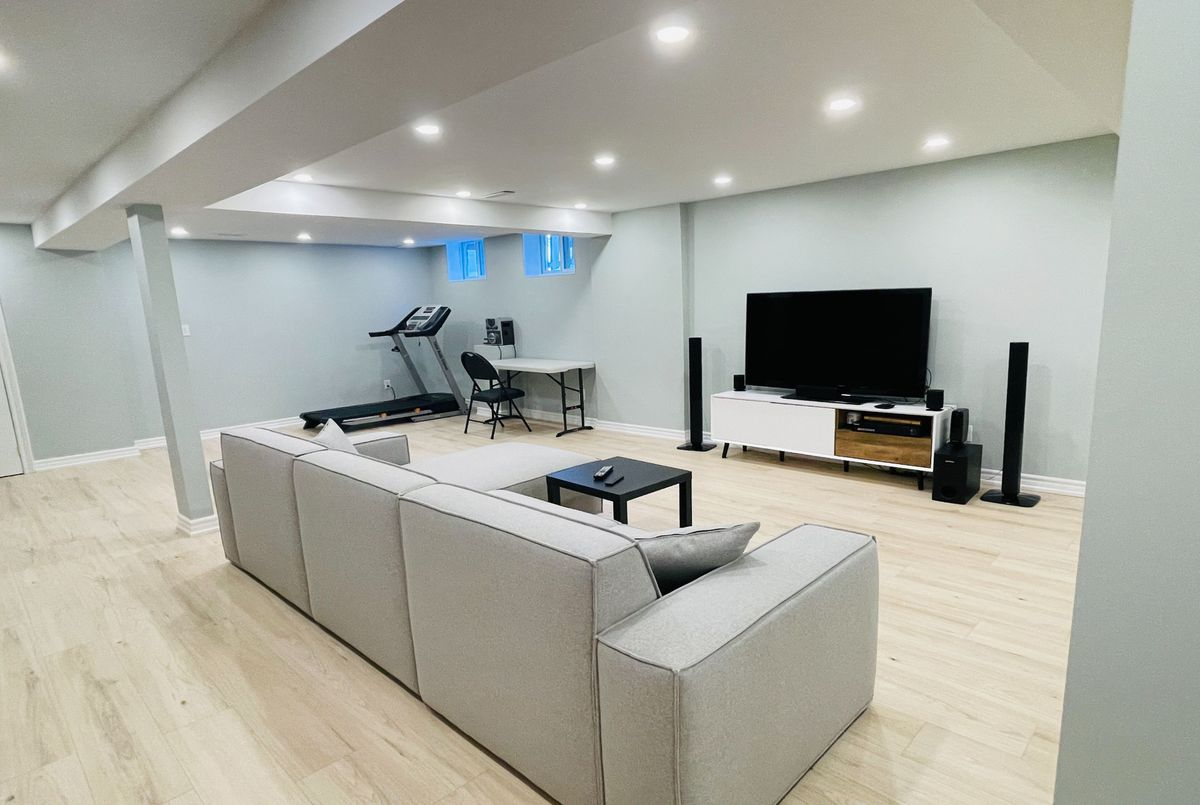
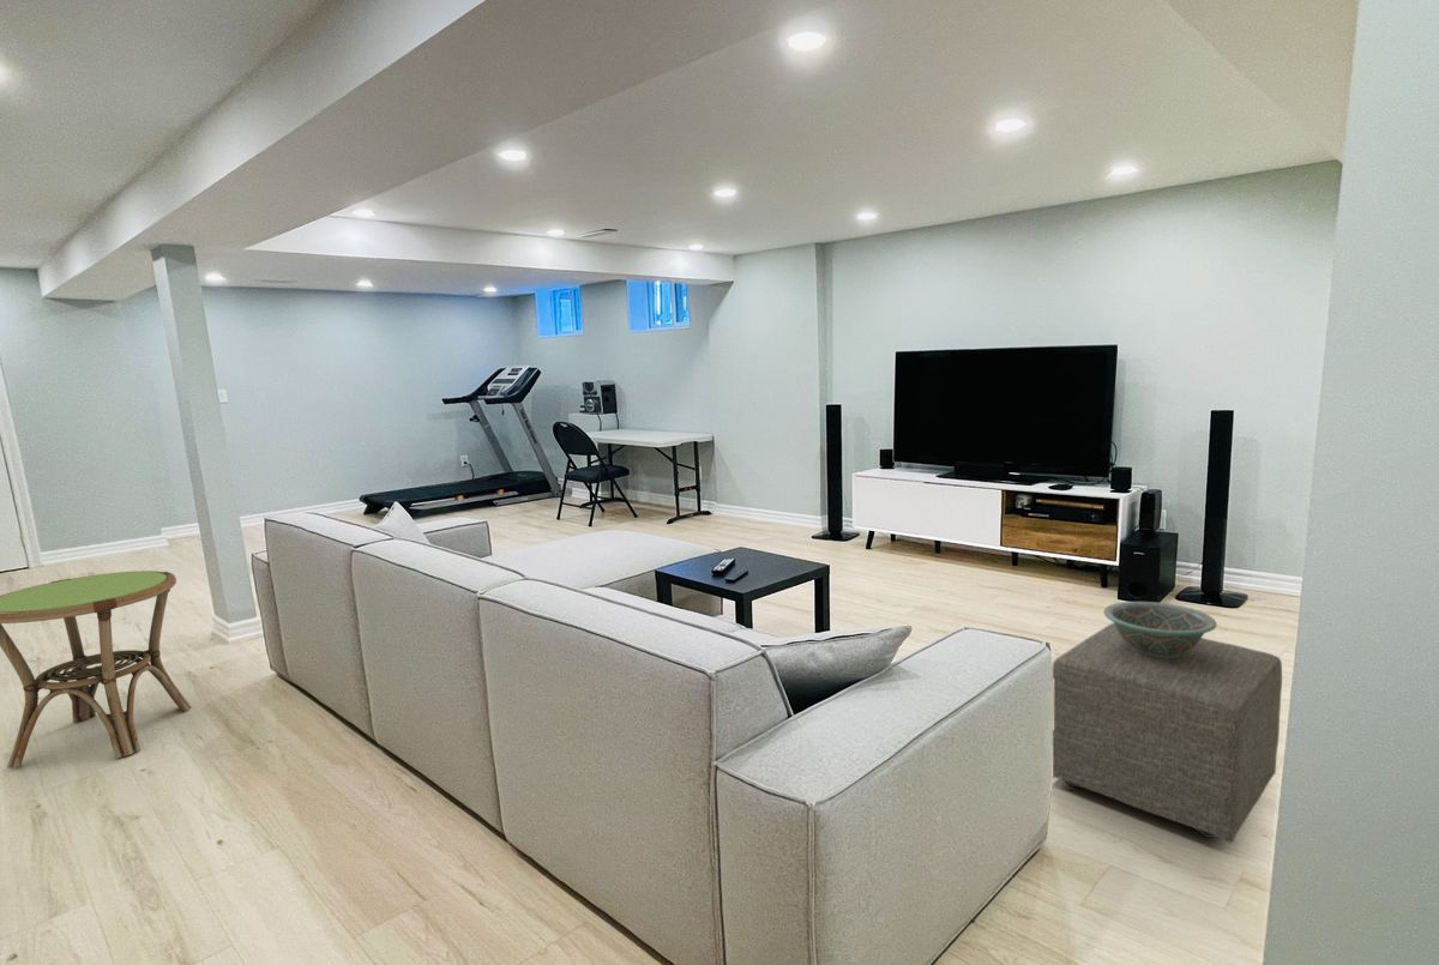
+ side table [0,569,193,770]
+ decorative bowl [1103,601,1218,659]
+ ottoman [1052,622,1283,844]
